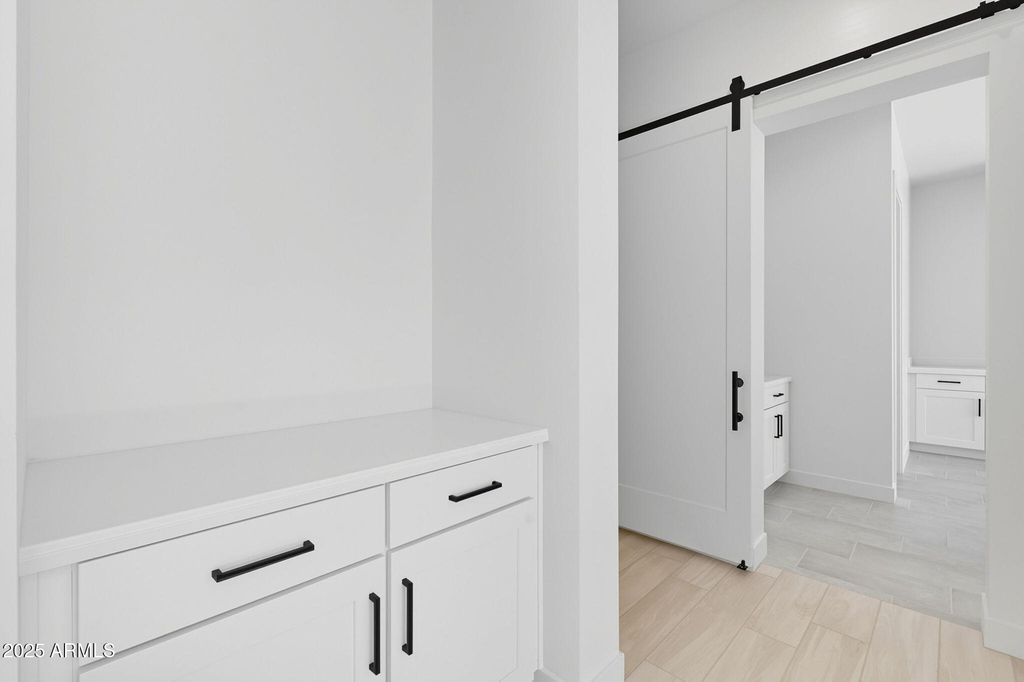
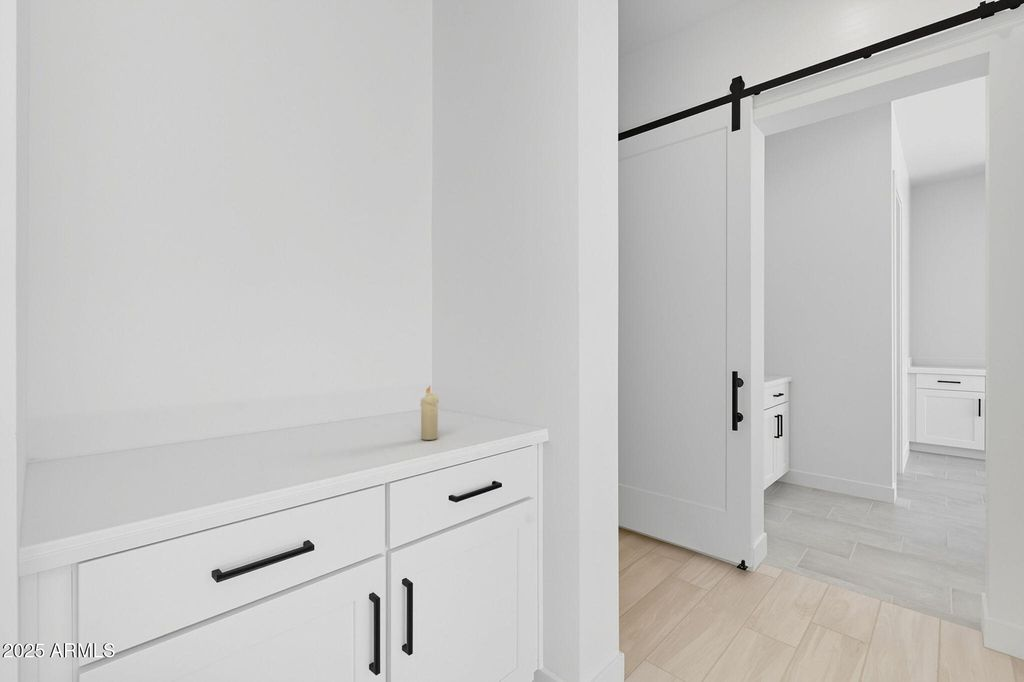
+ candle [419,385,440,441]
